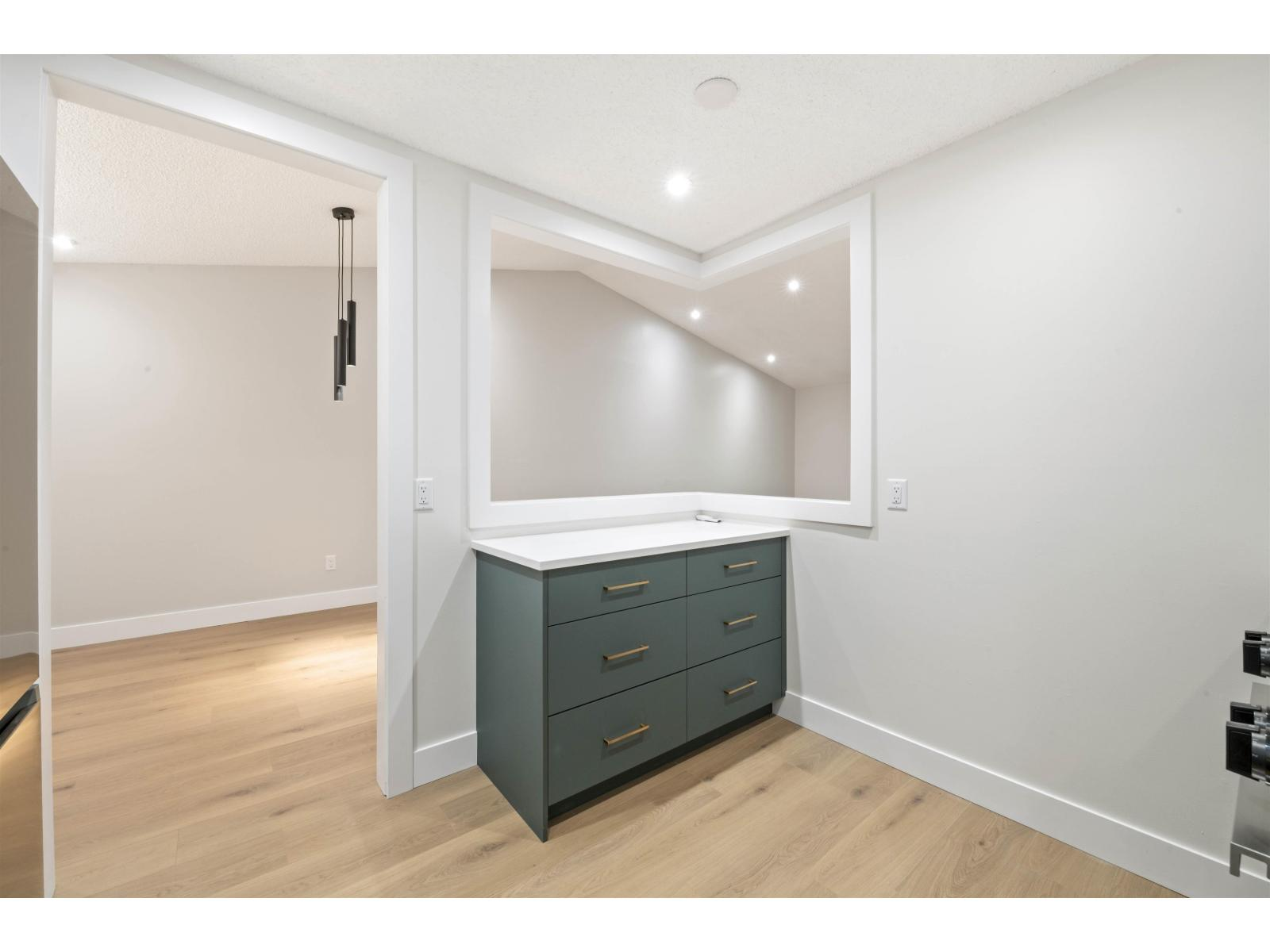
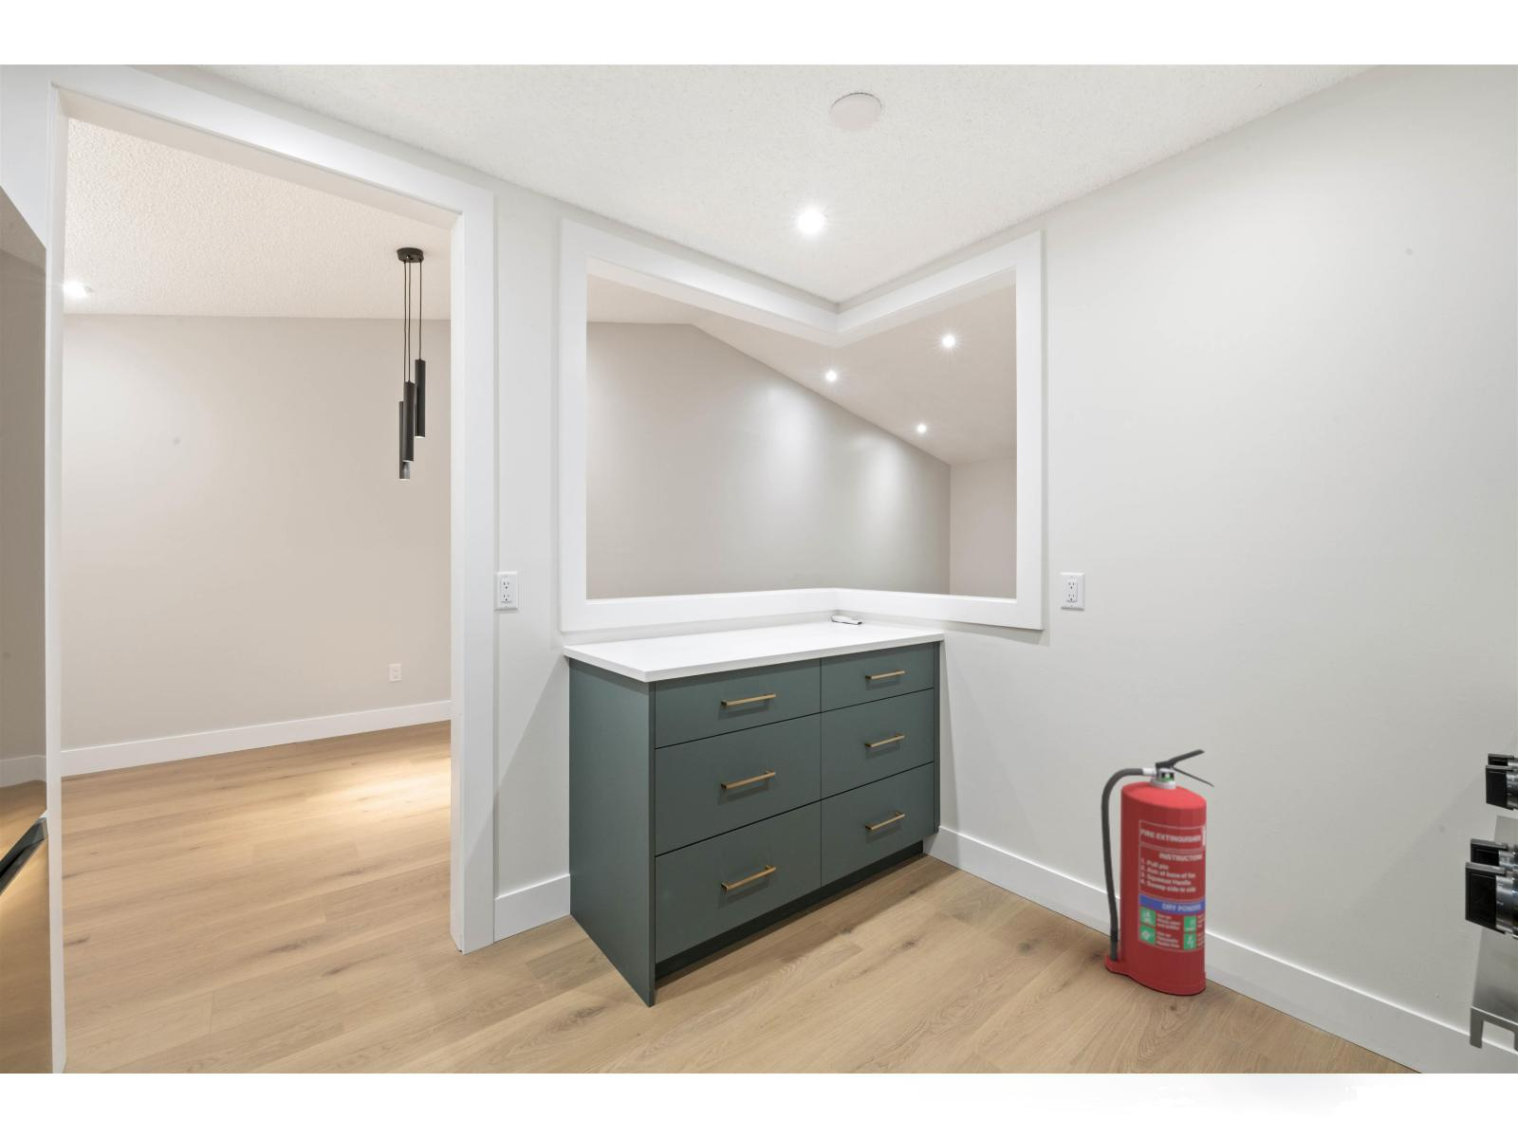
+ fire extinguisher [1100,748,1216,996]
